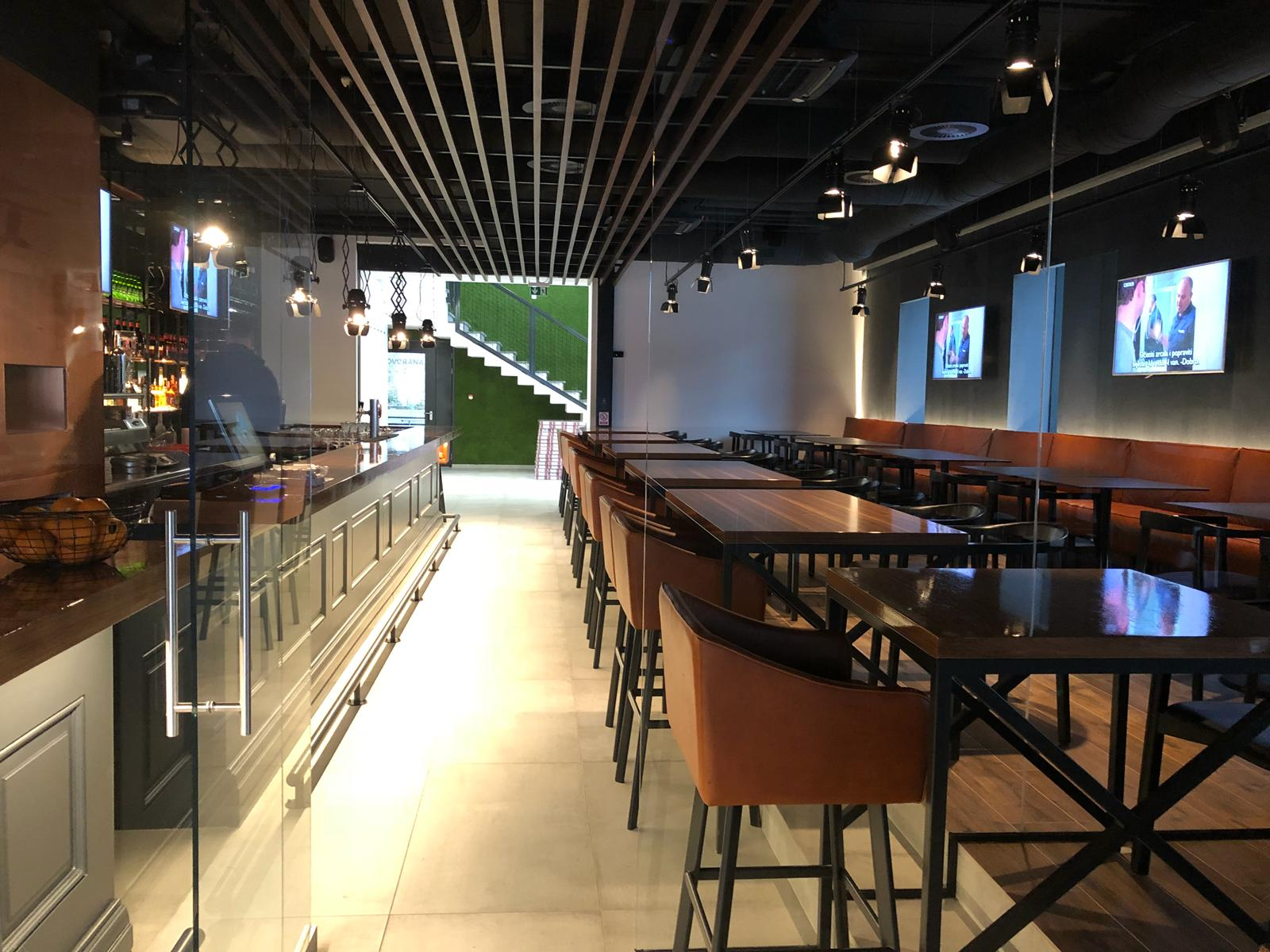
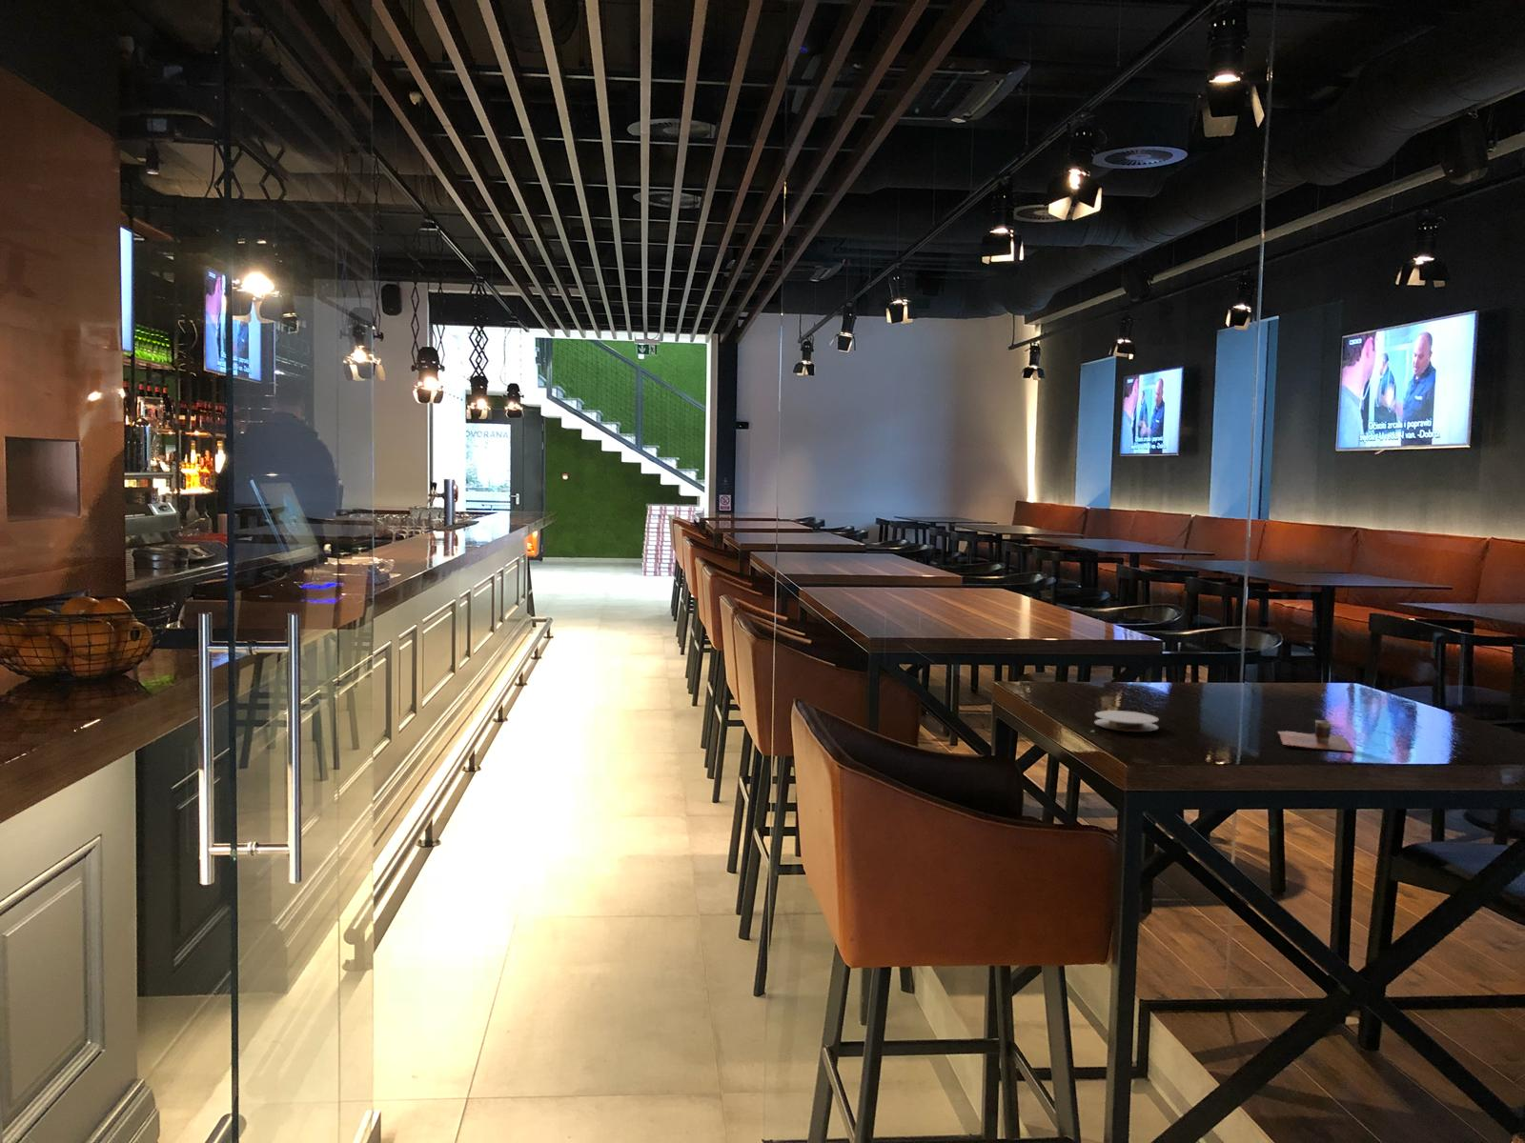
+ coaster [1093,710,1160,732]
+ cup [1278,719,1353,753]
